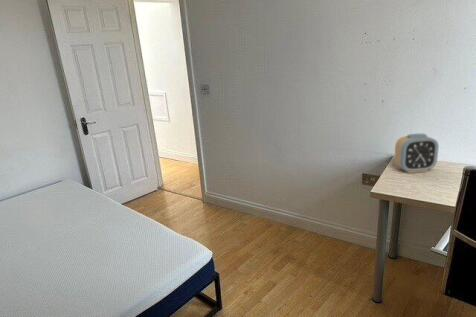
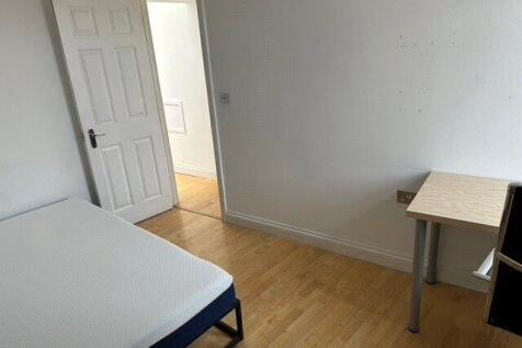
- alarm clock [393,133,440,174]
